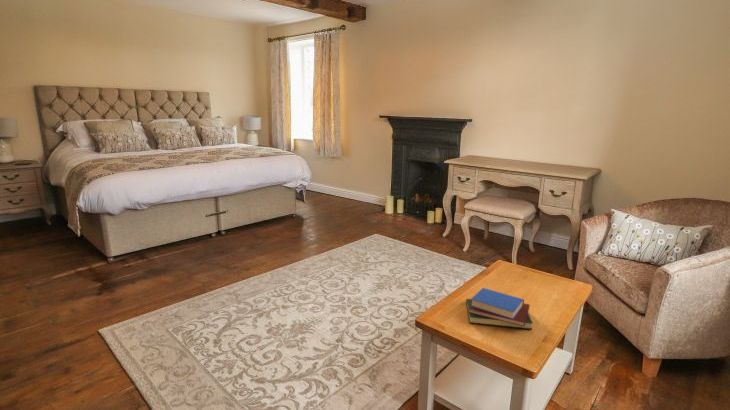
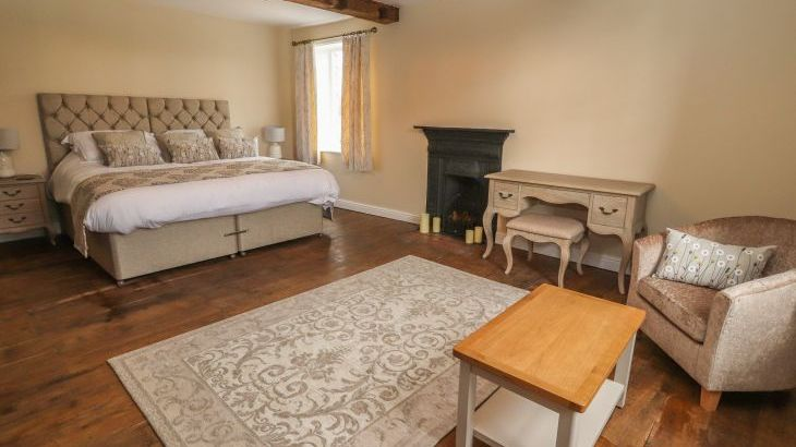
- book [465,287,534,330]
